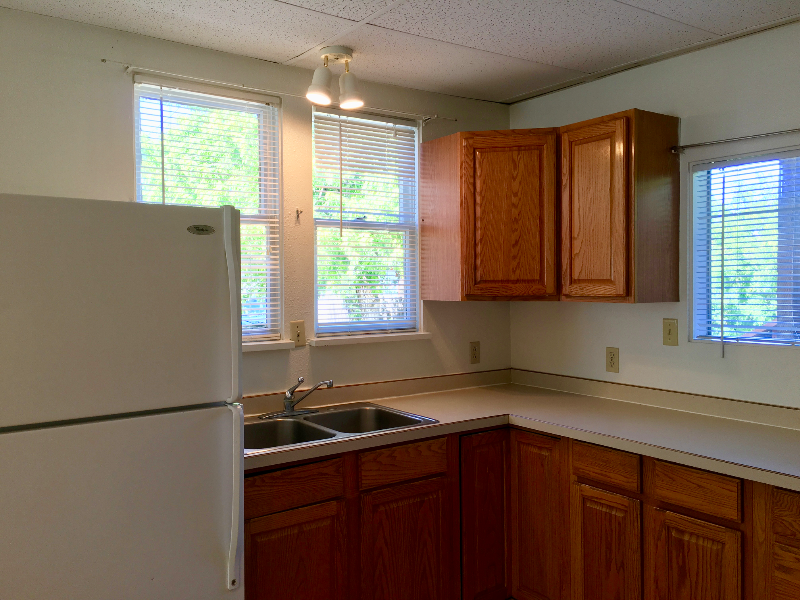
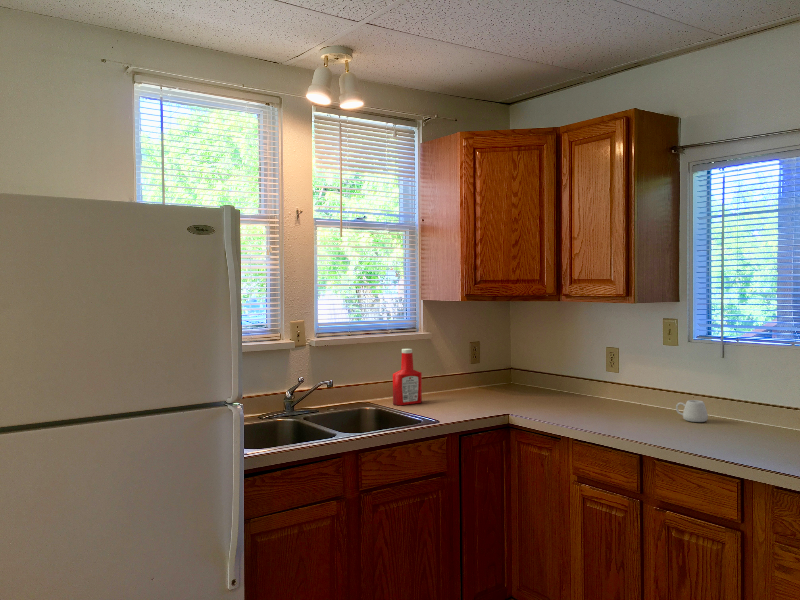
+ mug [675,399,709,423]
+ soap bottle [392,348,423,406]
